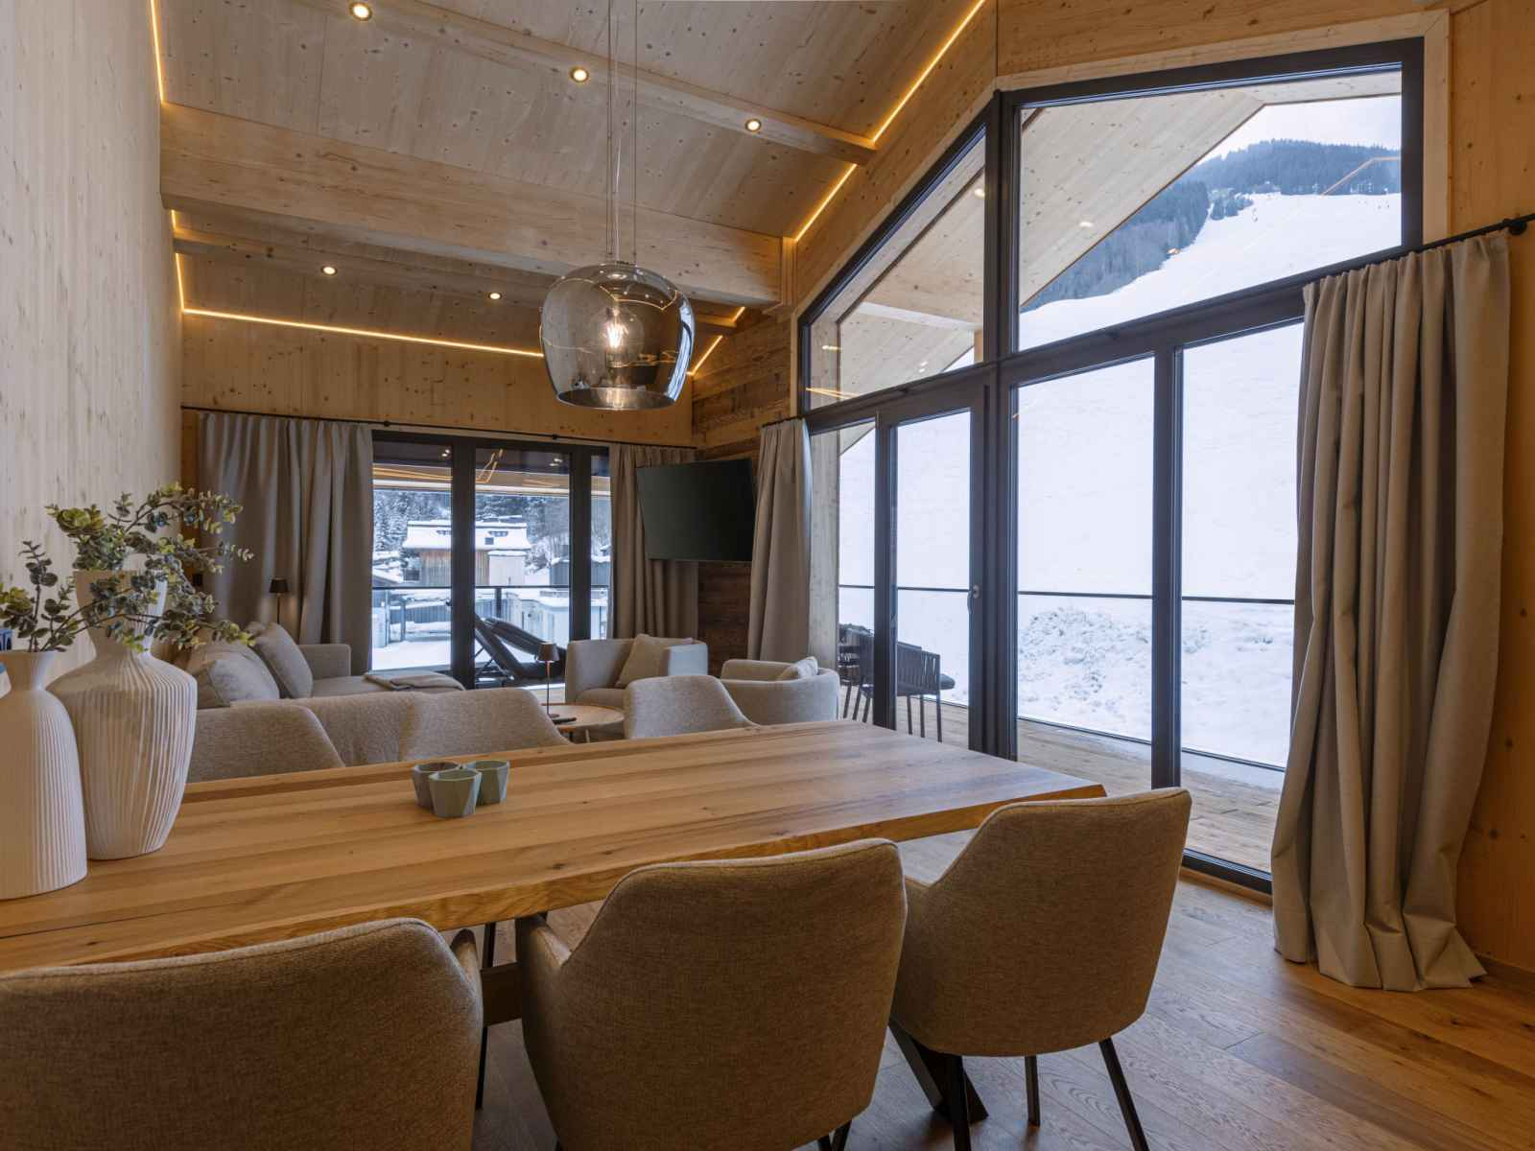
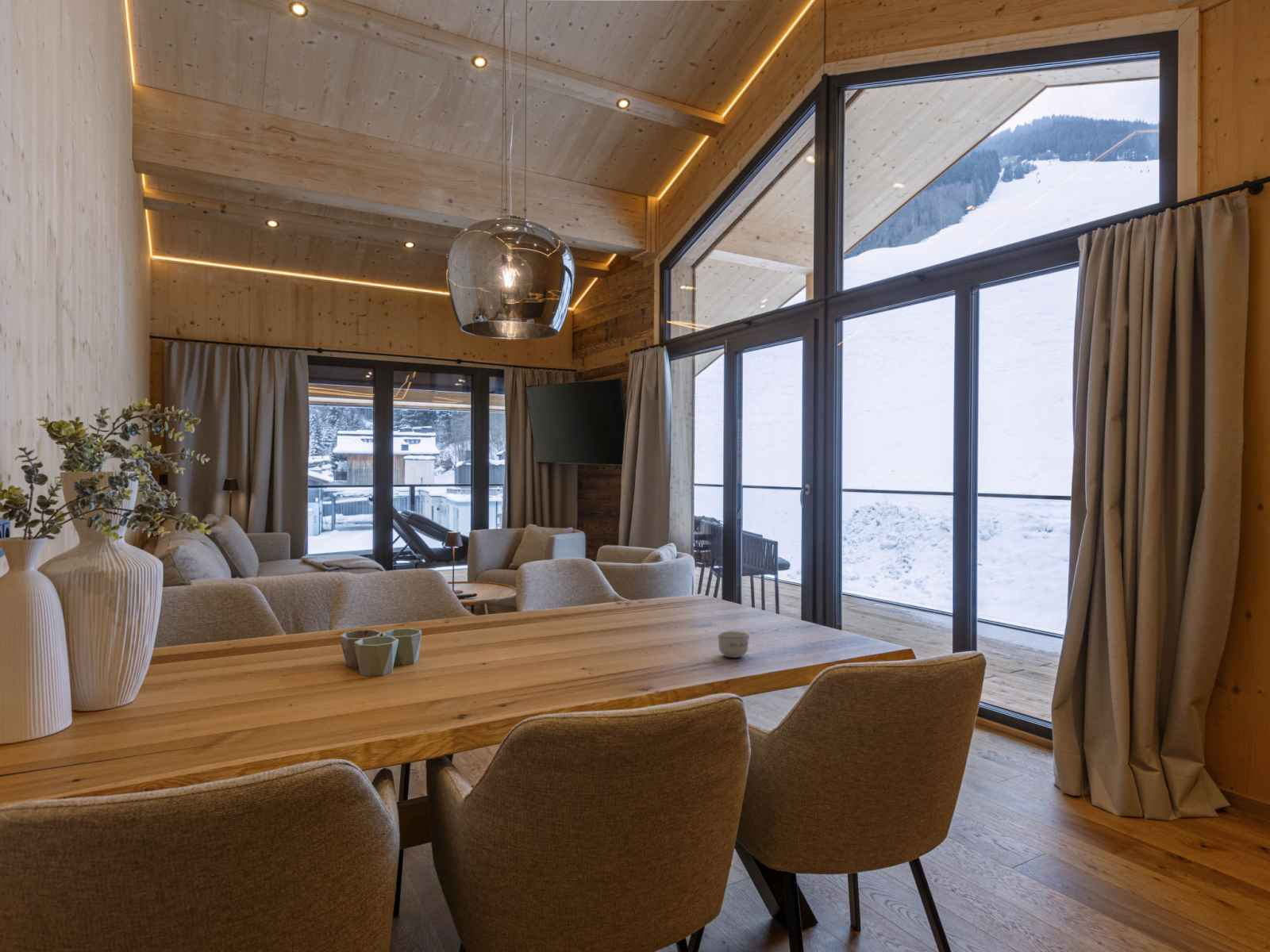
+ cup [717,631,750,658]
